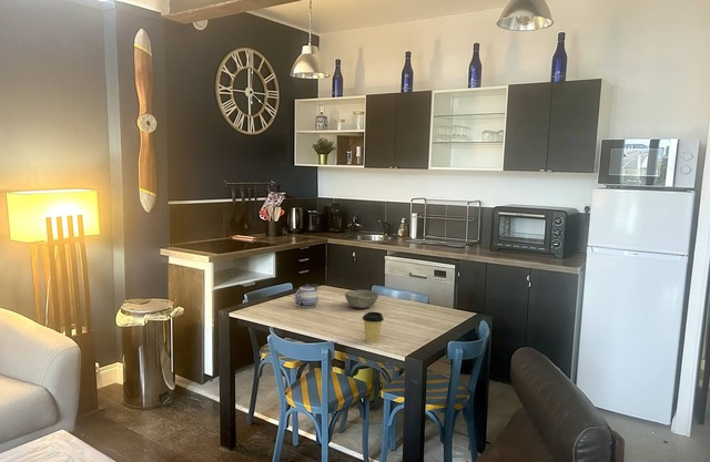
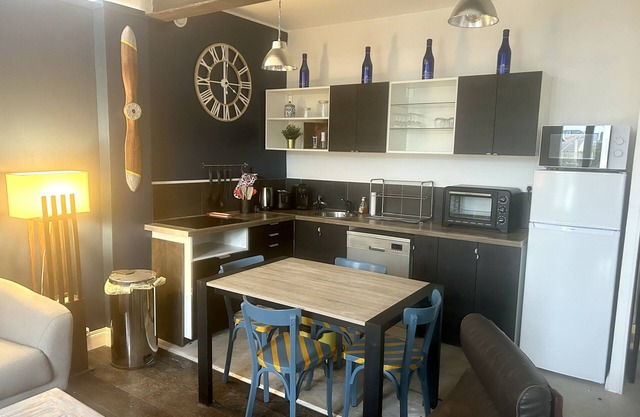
- teapot [294,283,320,309]
- bowl [344,289,379,309]
- coffee cup [362,311,385,345]
